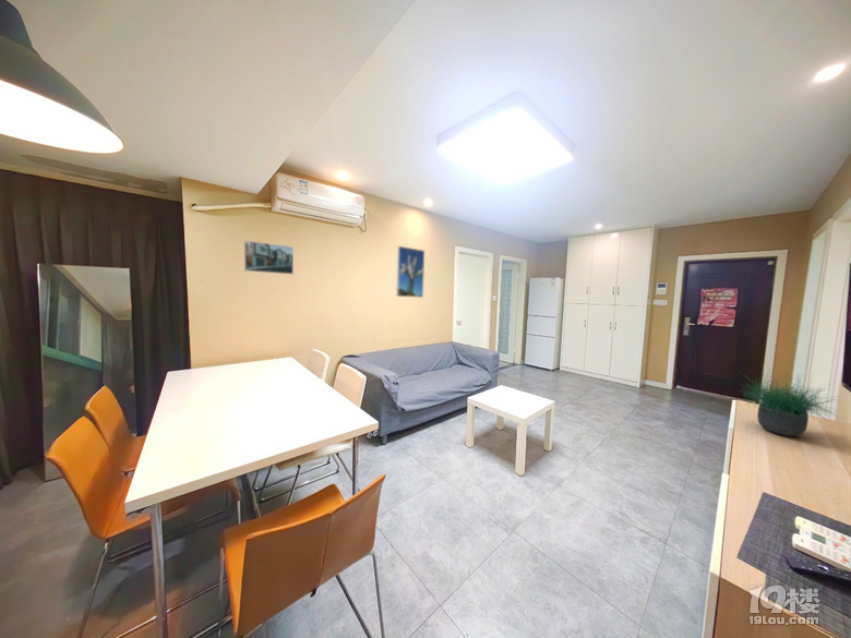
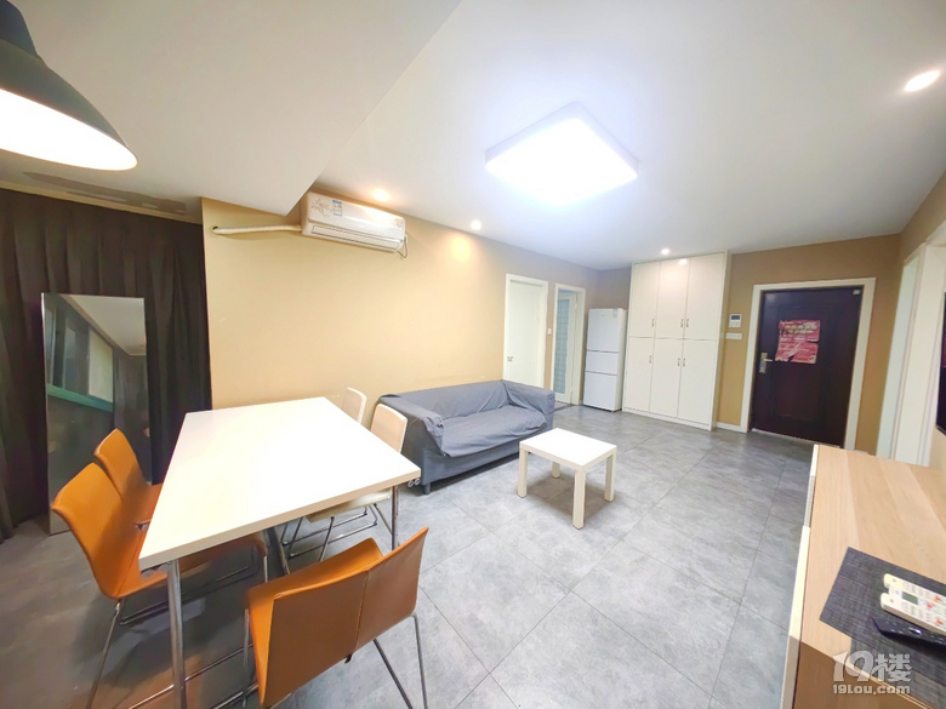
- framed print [395,245,425,299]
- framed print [243,240,295,276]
- potted plant [736,366,839,437]
